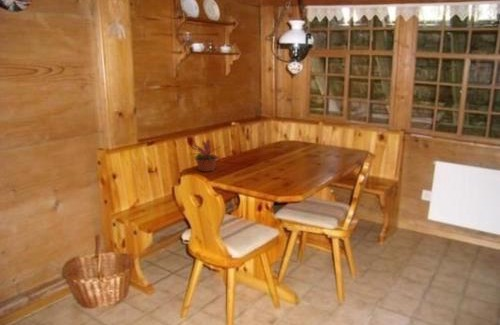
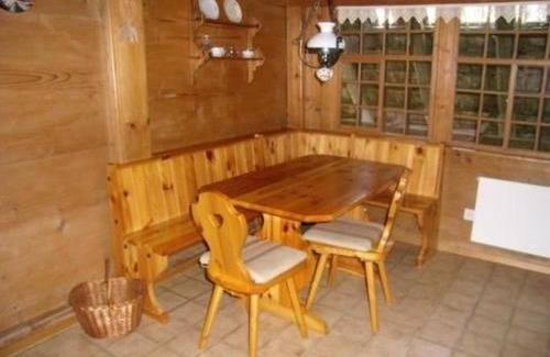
- potted plant [190,137,222,173]
